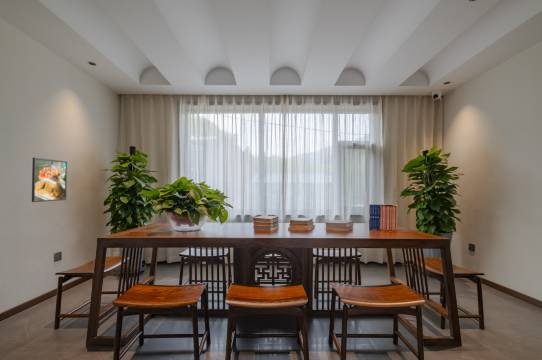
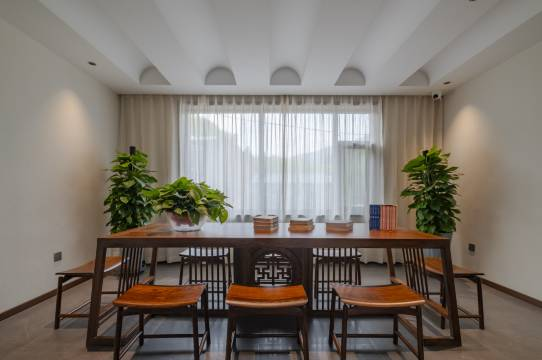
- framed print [31,157,68,203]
